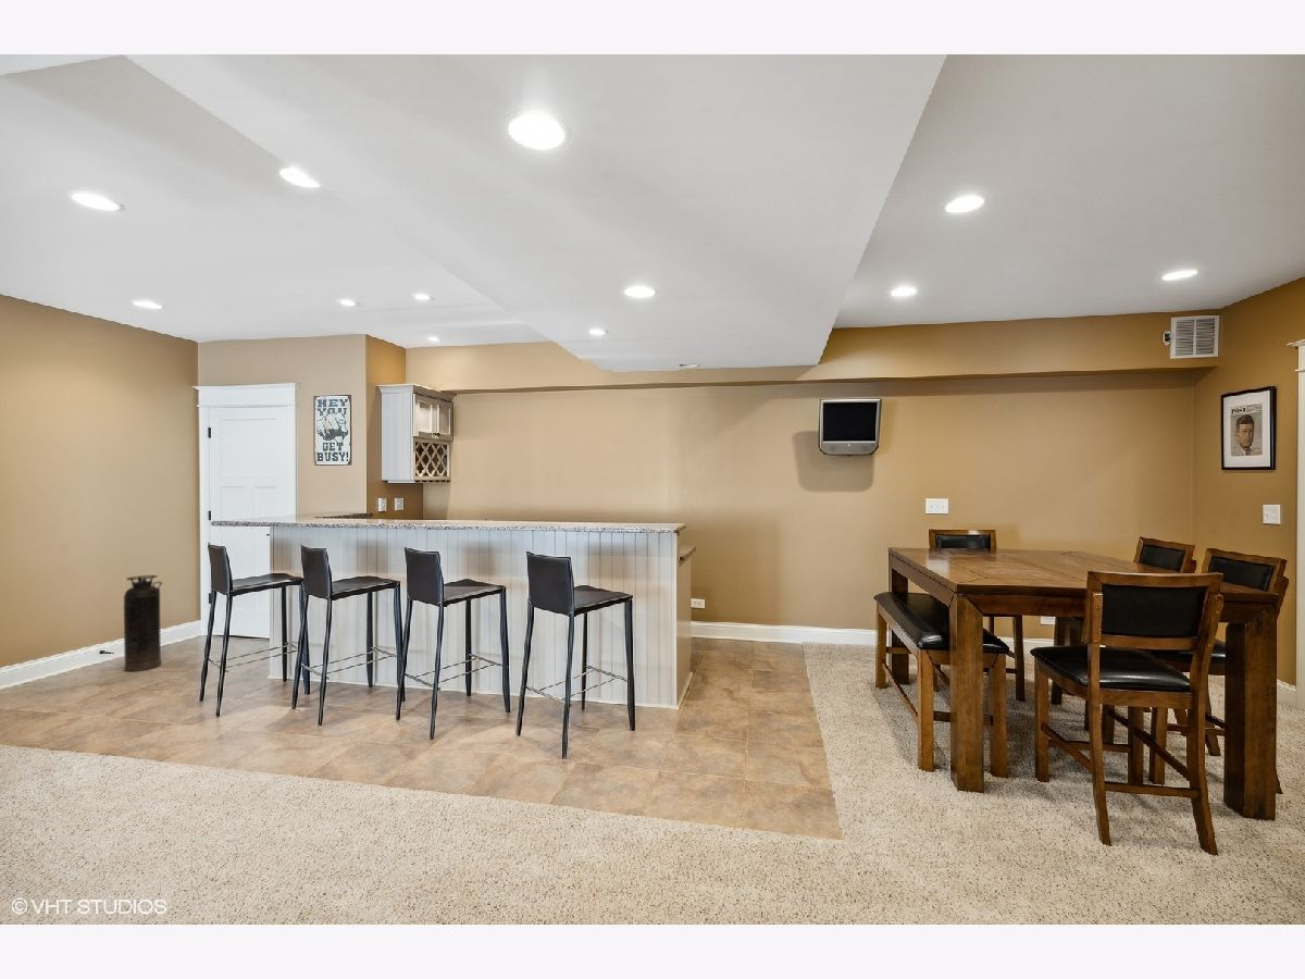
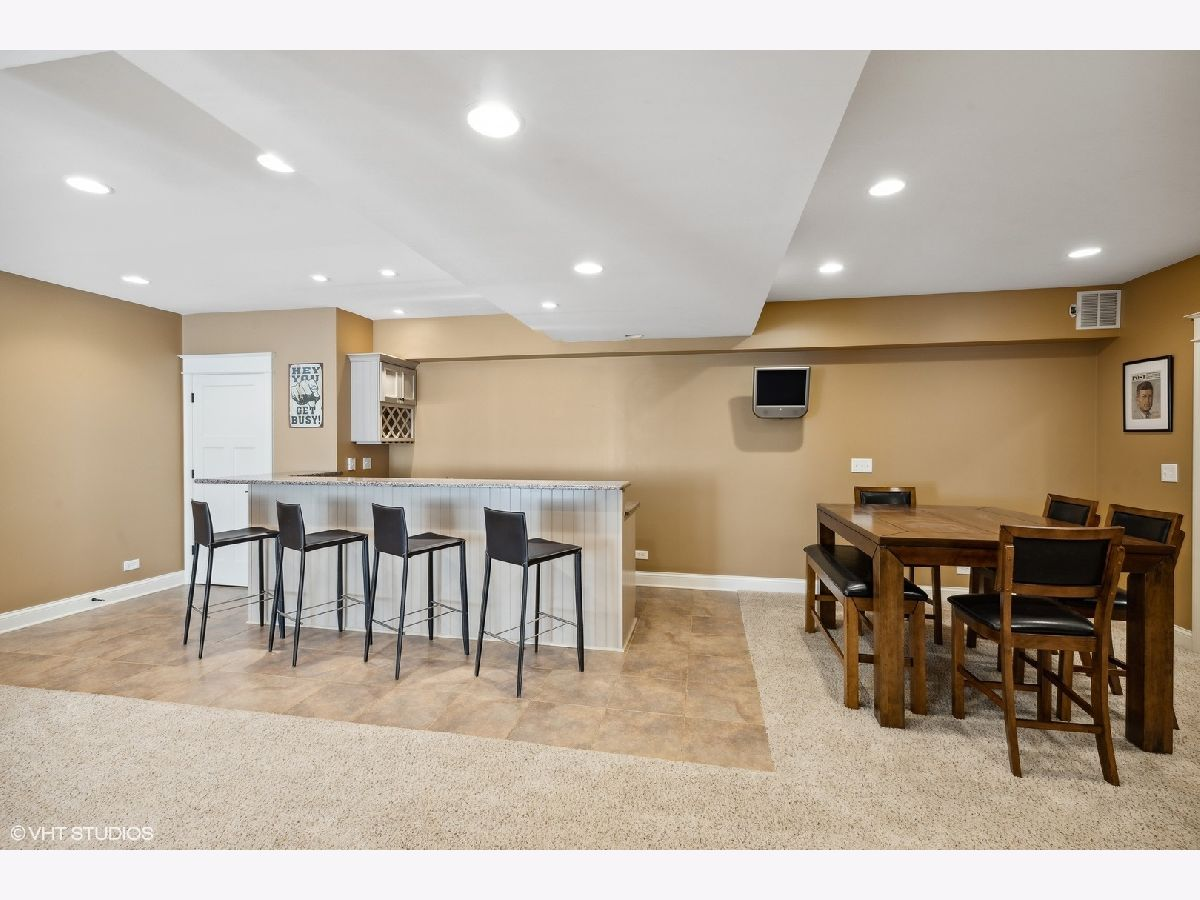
- fire extinguisher [123,574,163,672]
